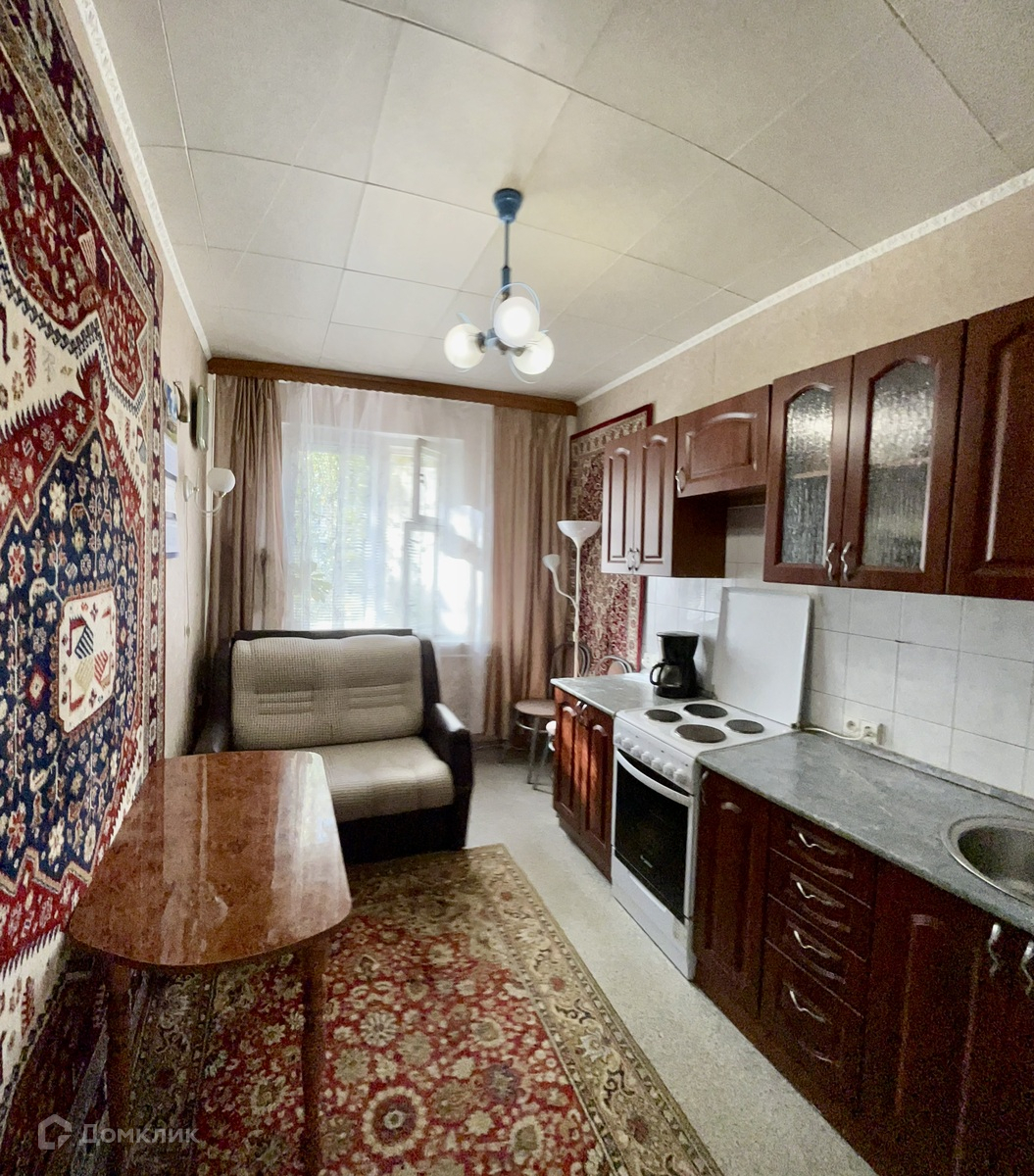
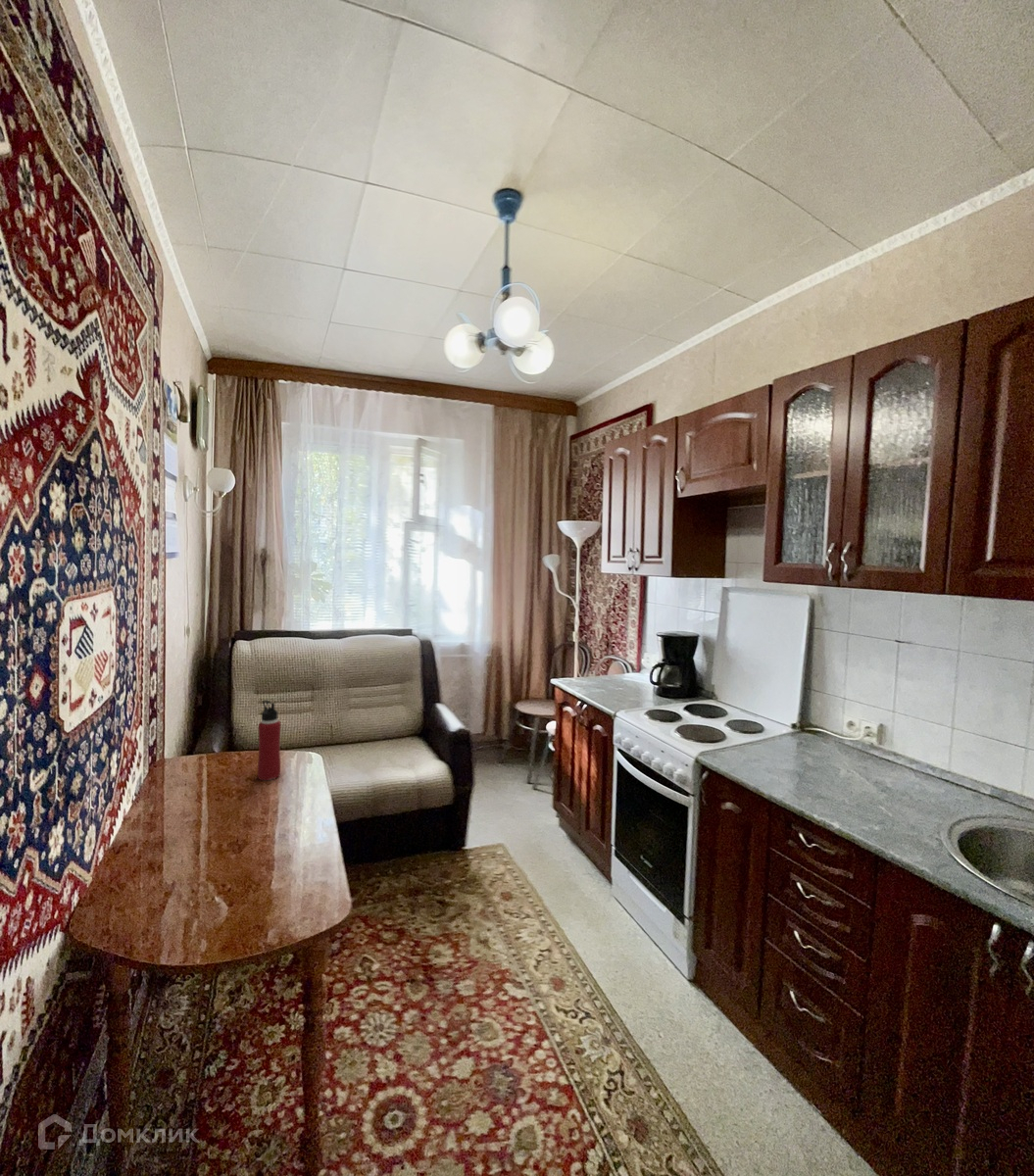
+ water bottle [257,699,282,781]
